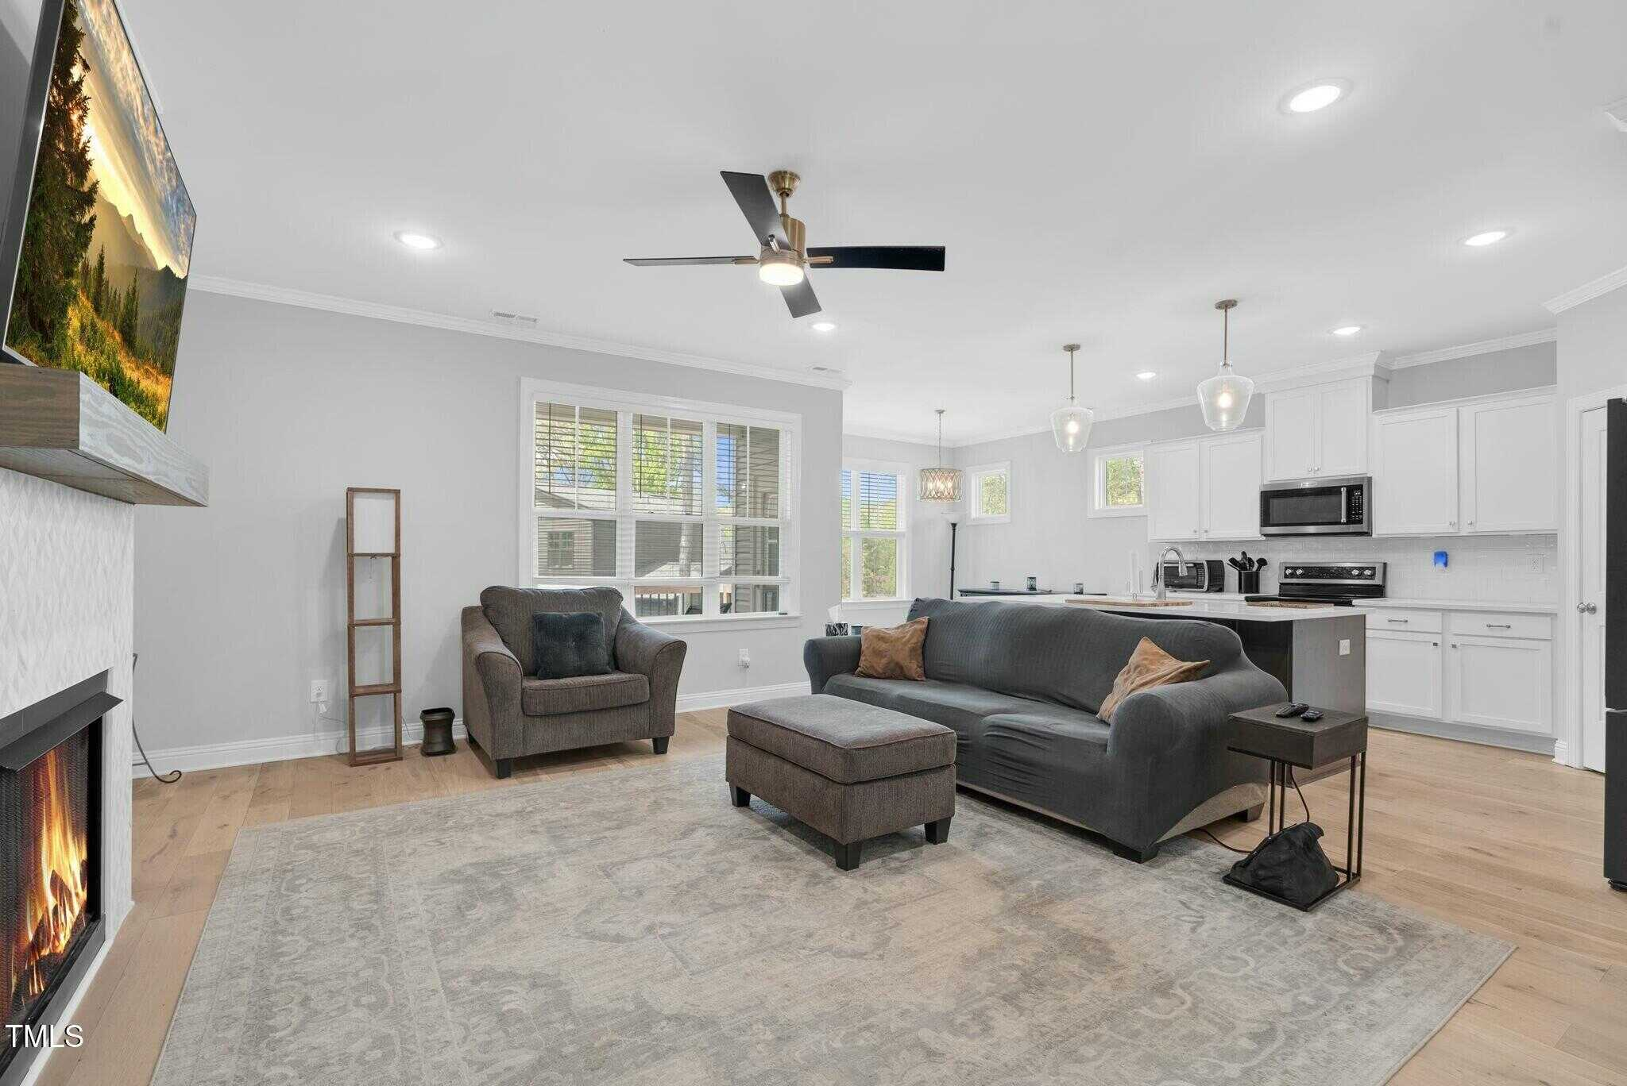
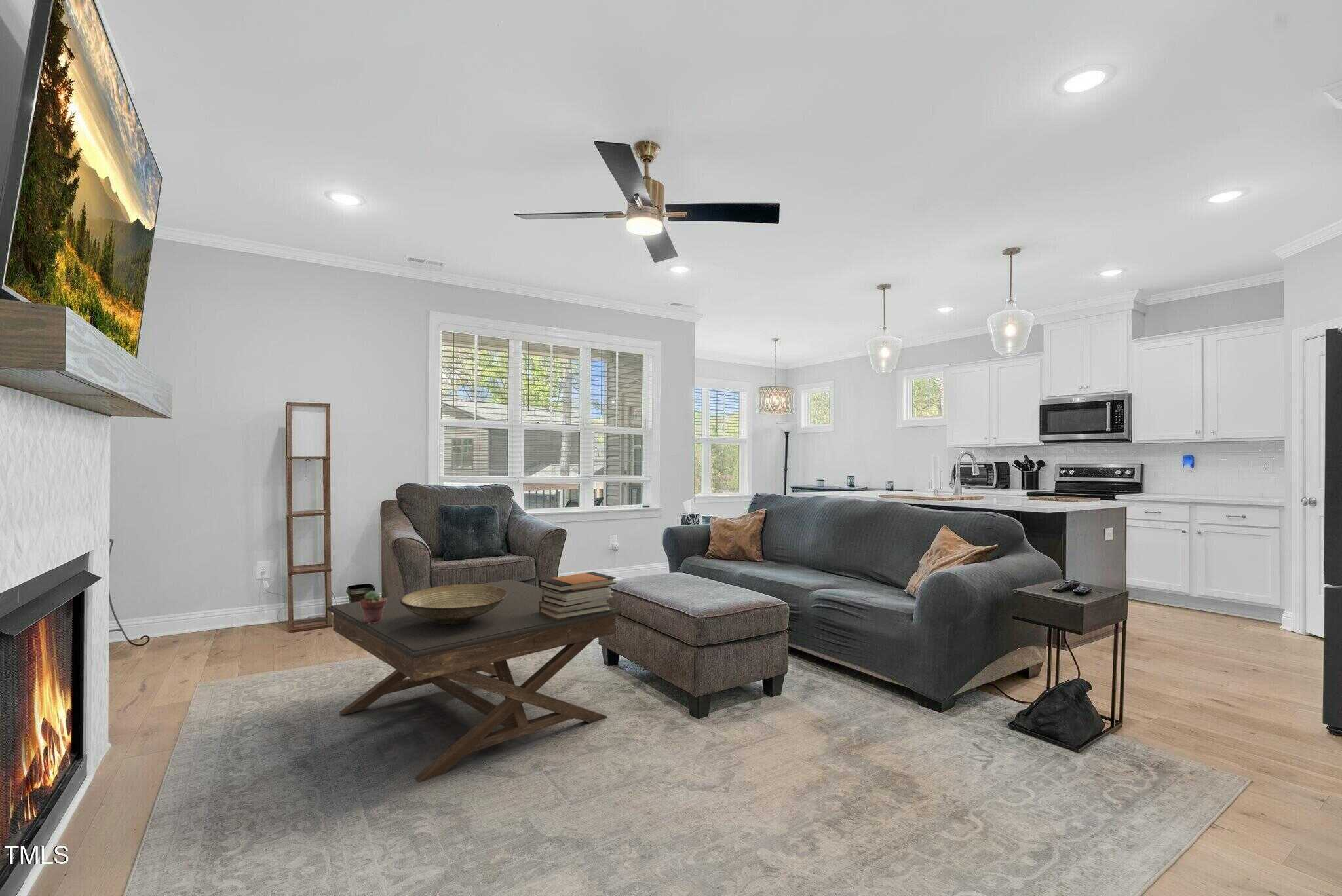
+ coffee table [326,579,623,783]
+ potted succulent [360,590,386,624]
+ book stack [538,571,617,620]
+ decorative bowl [400,584,507,625]
